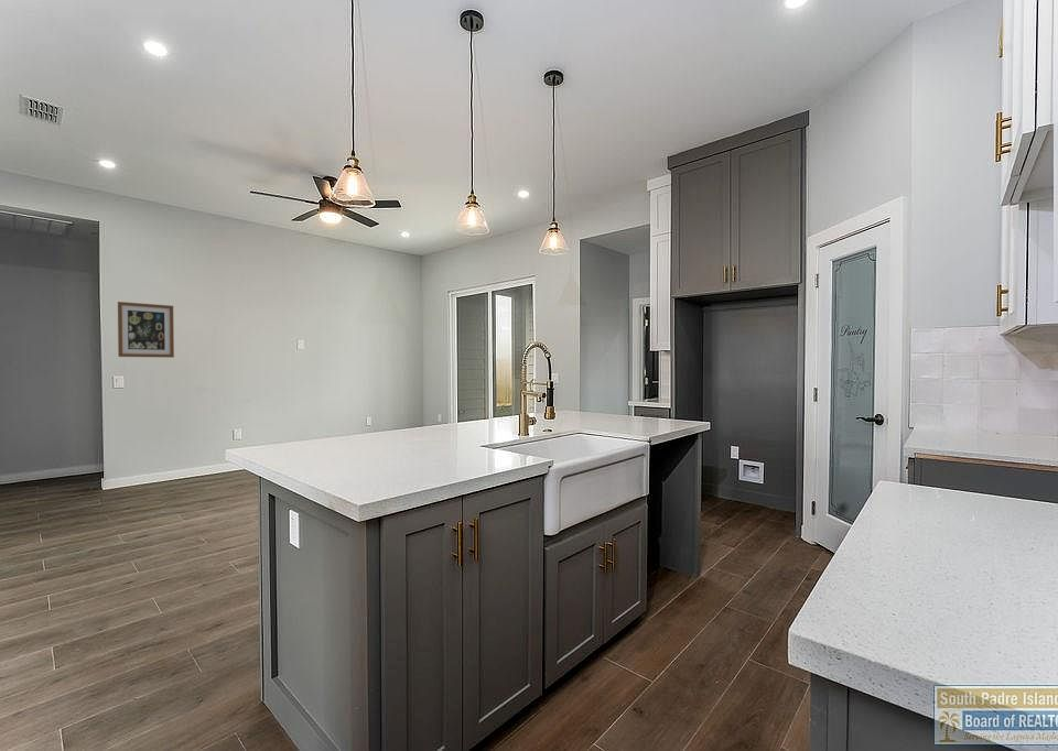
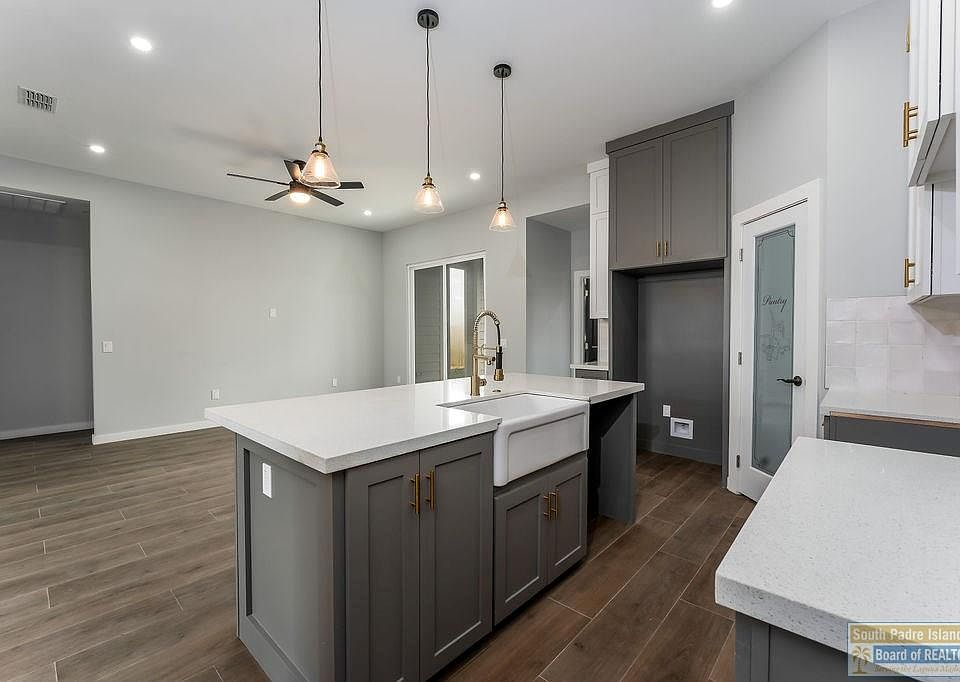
- wall art [117,301,175,359]
